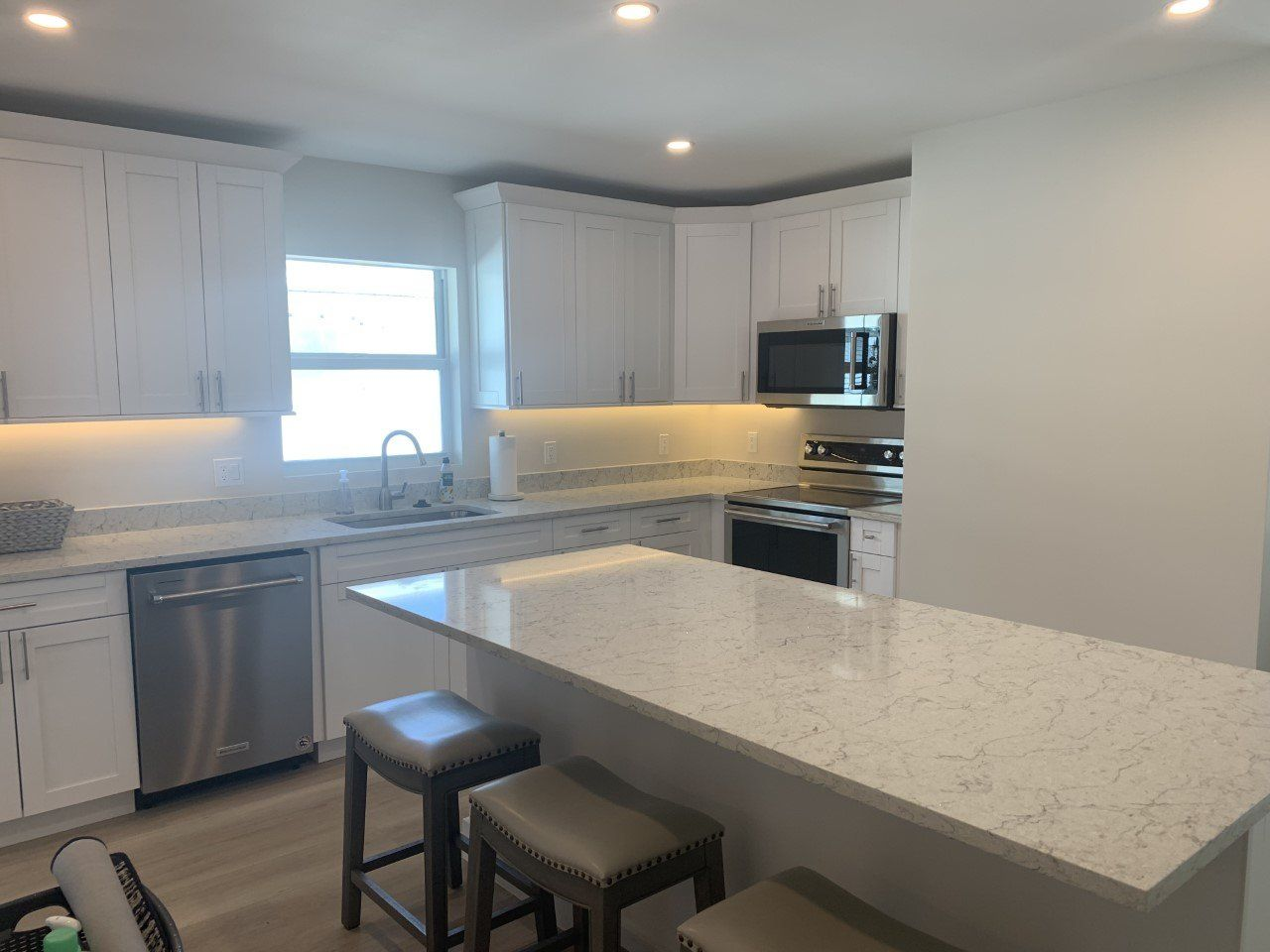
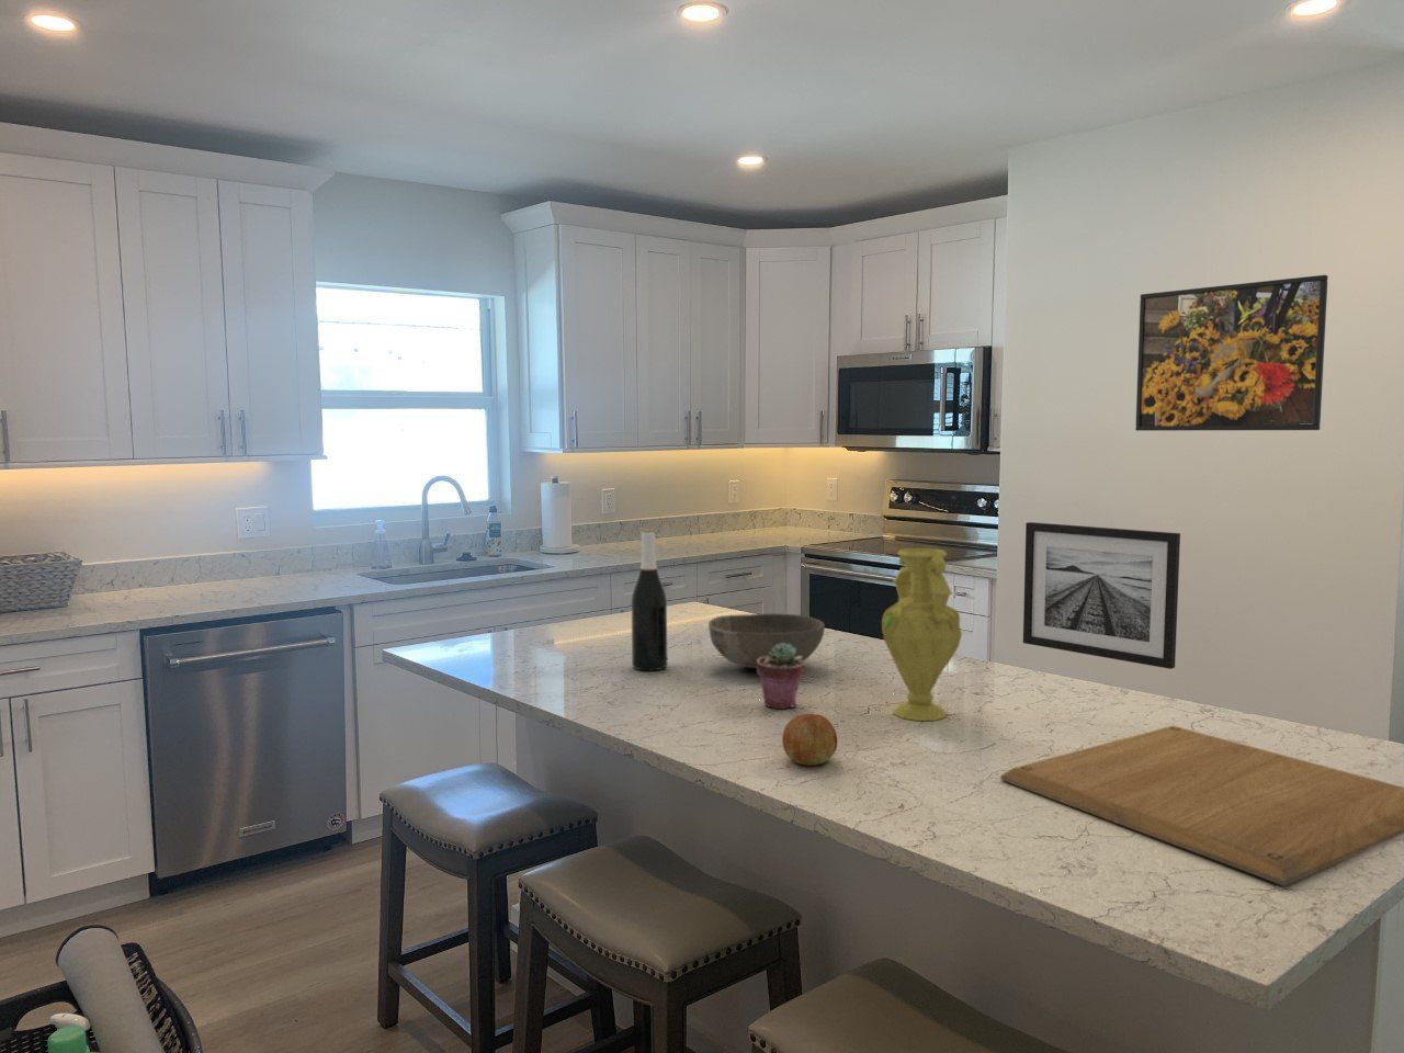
+ wall art [1023,521,1182,670]
+ wine bottle [631,529,668,671]
+ bowl [708,613,826,669]
+ apple [780,713,838,767]
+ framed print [1134,274,1330,432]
+ potted succulent [756,643,805,710]
+ vase [881,546,963,722]
+ chopping board [999,724,1404,887]
